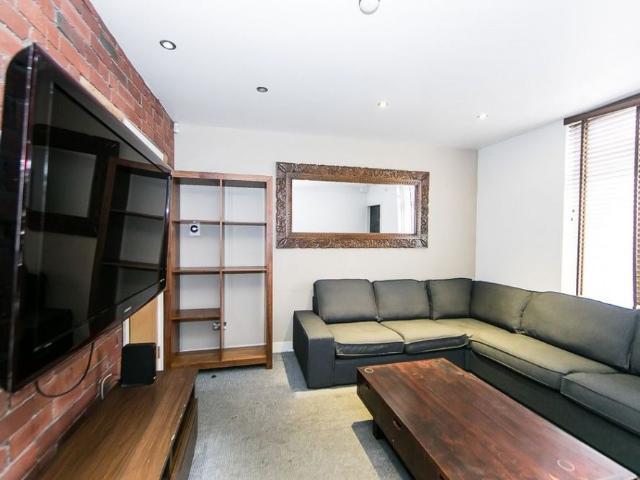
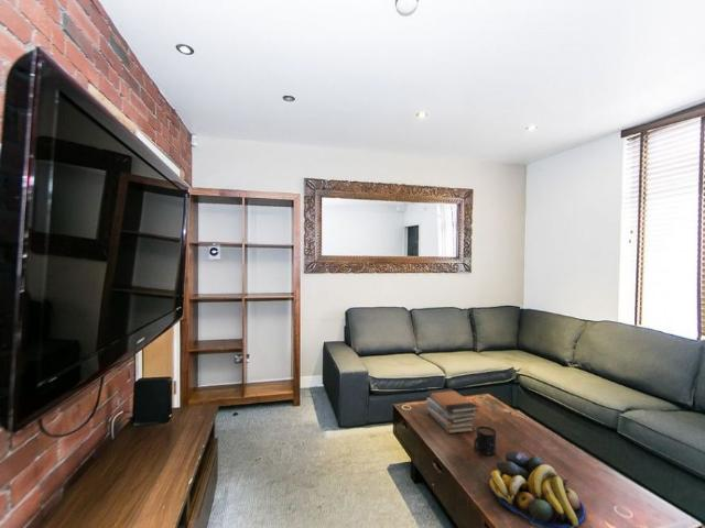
+ mug [473,426,497,457]
+ book stack [425,387,479,435]
+ fruit bowl [488,450,586,528]
